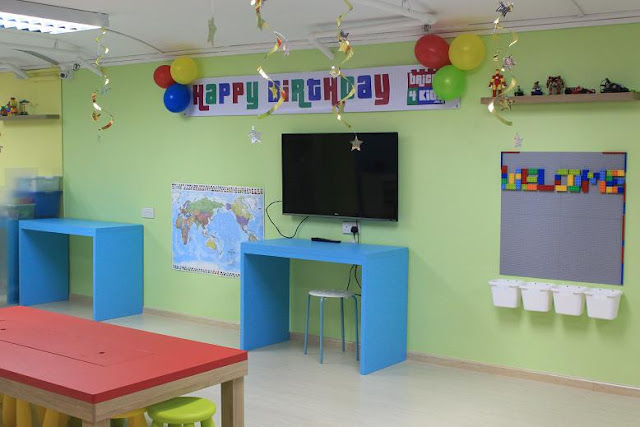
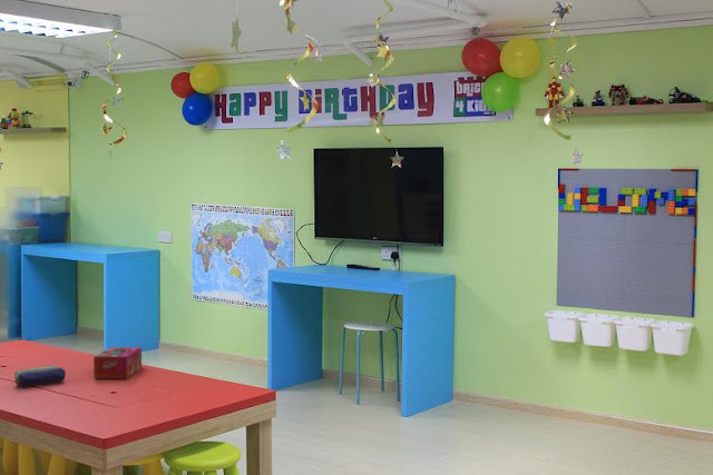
+ tissue box [92,346,143,379]
+ pencil case [13,365,67,388]
